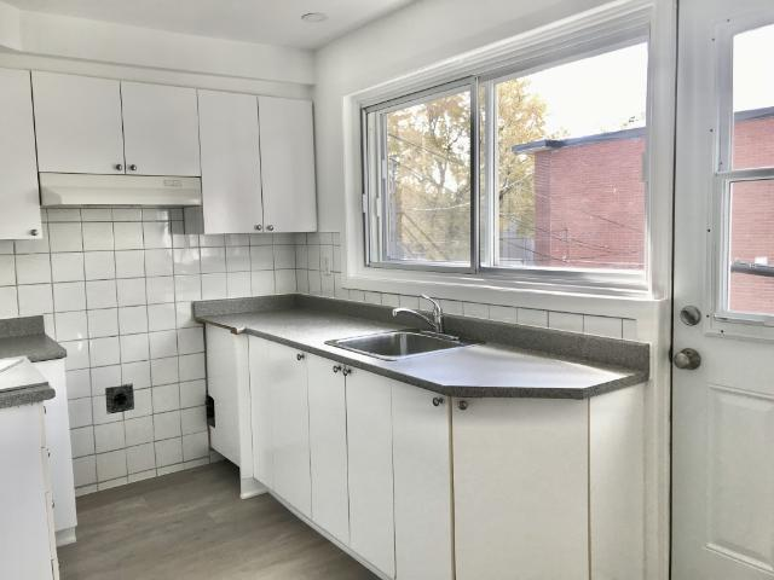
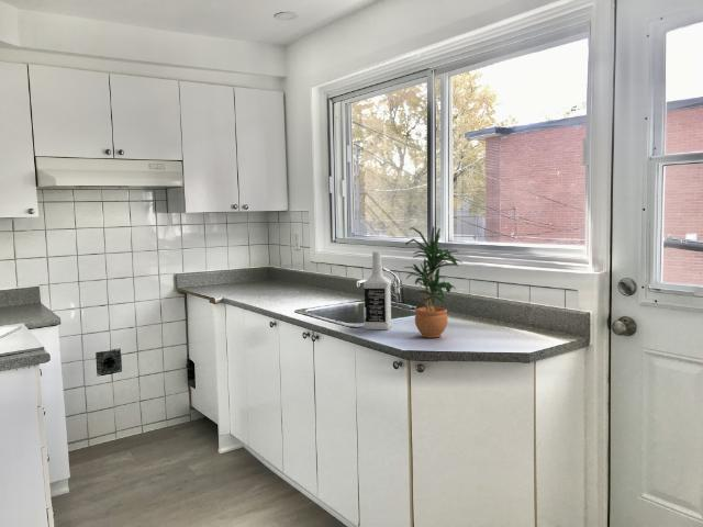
+ potted plant [403,226,462,339]
+ vodka [362,250,393,330]
